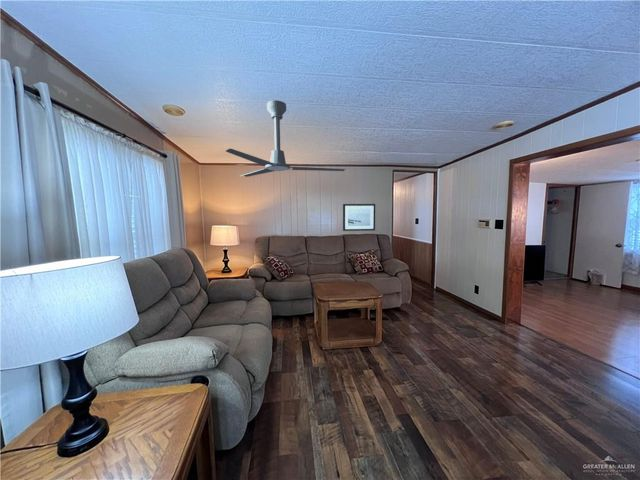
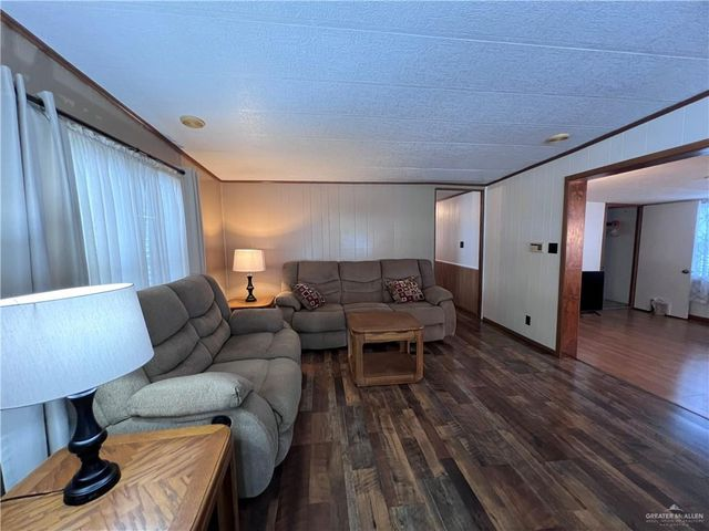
- ceiling fan [225,99,347,178]
- wall art [342,203,376,232]
